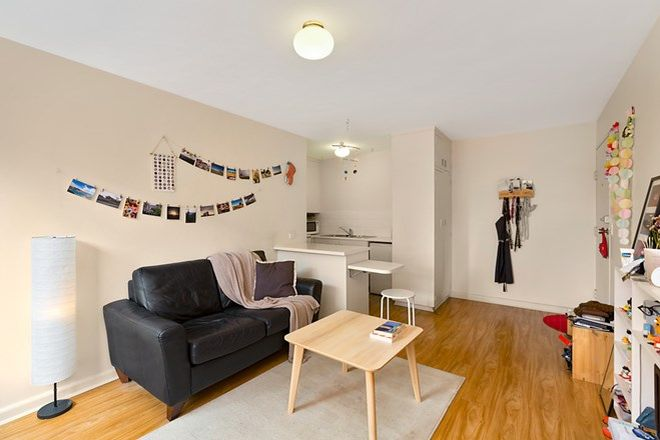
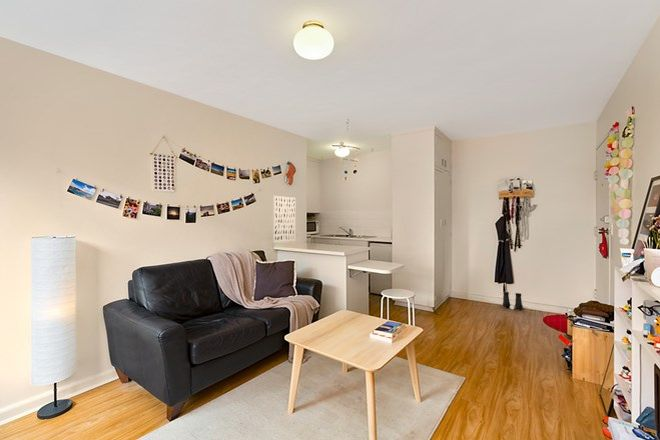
+ wall art [272,195,297,244]
+ boots [502,291,524,311]
